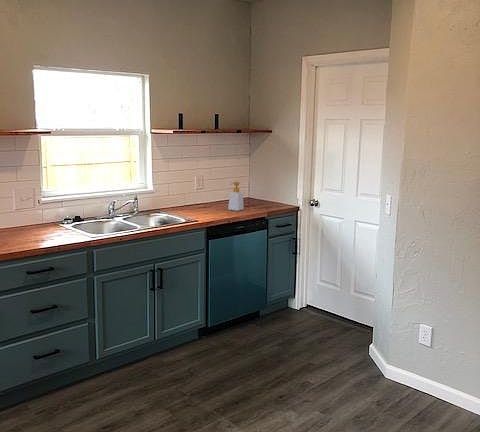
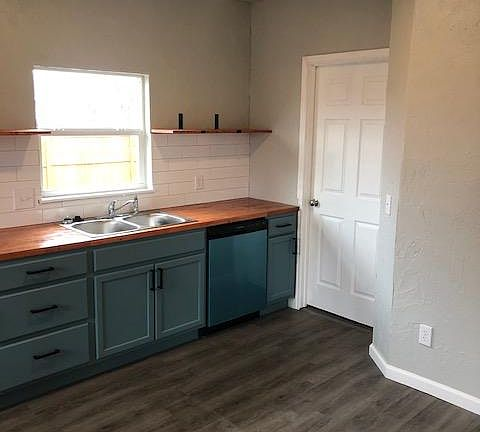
- soap bottle [227,181,245,212]
